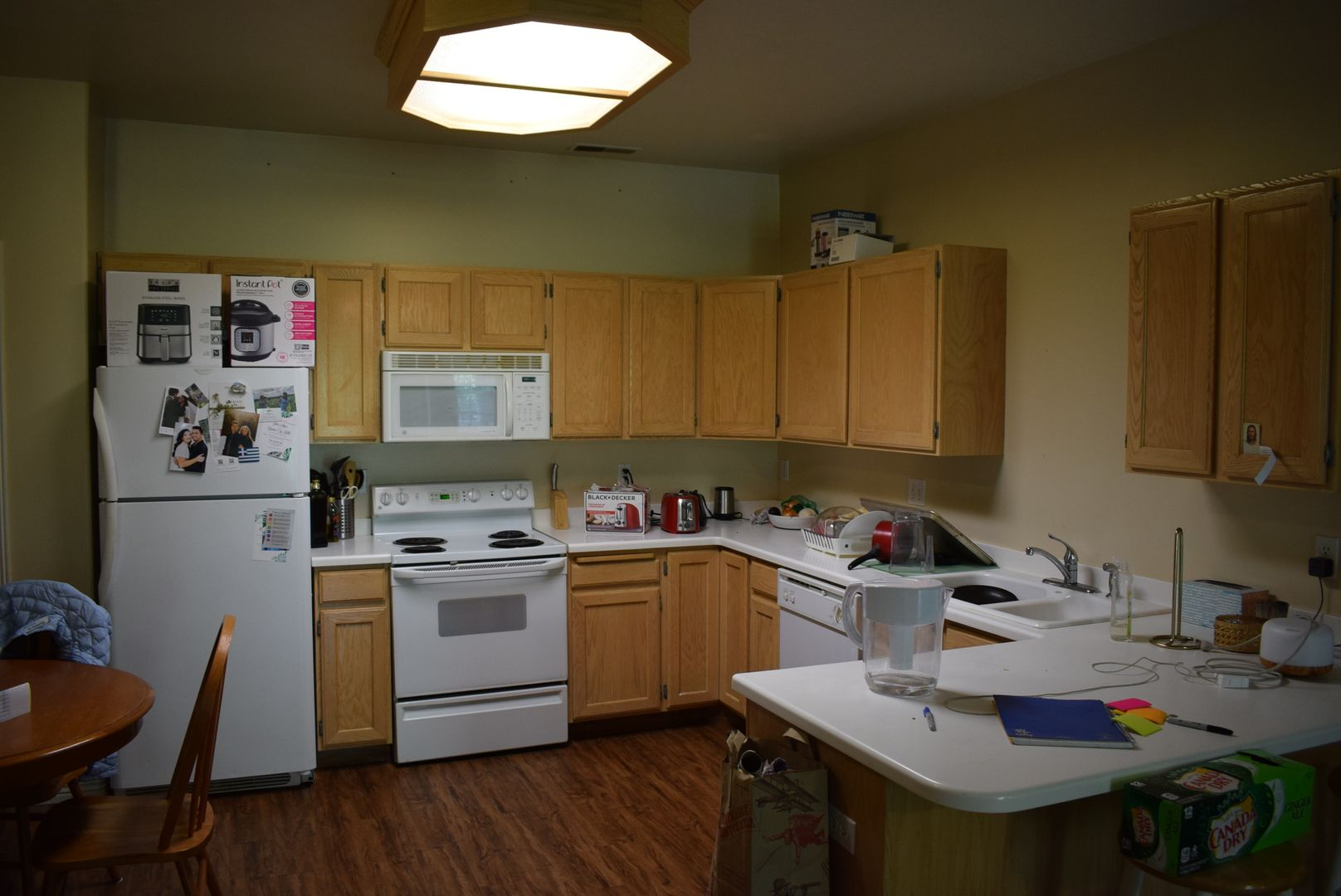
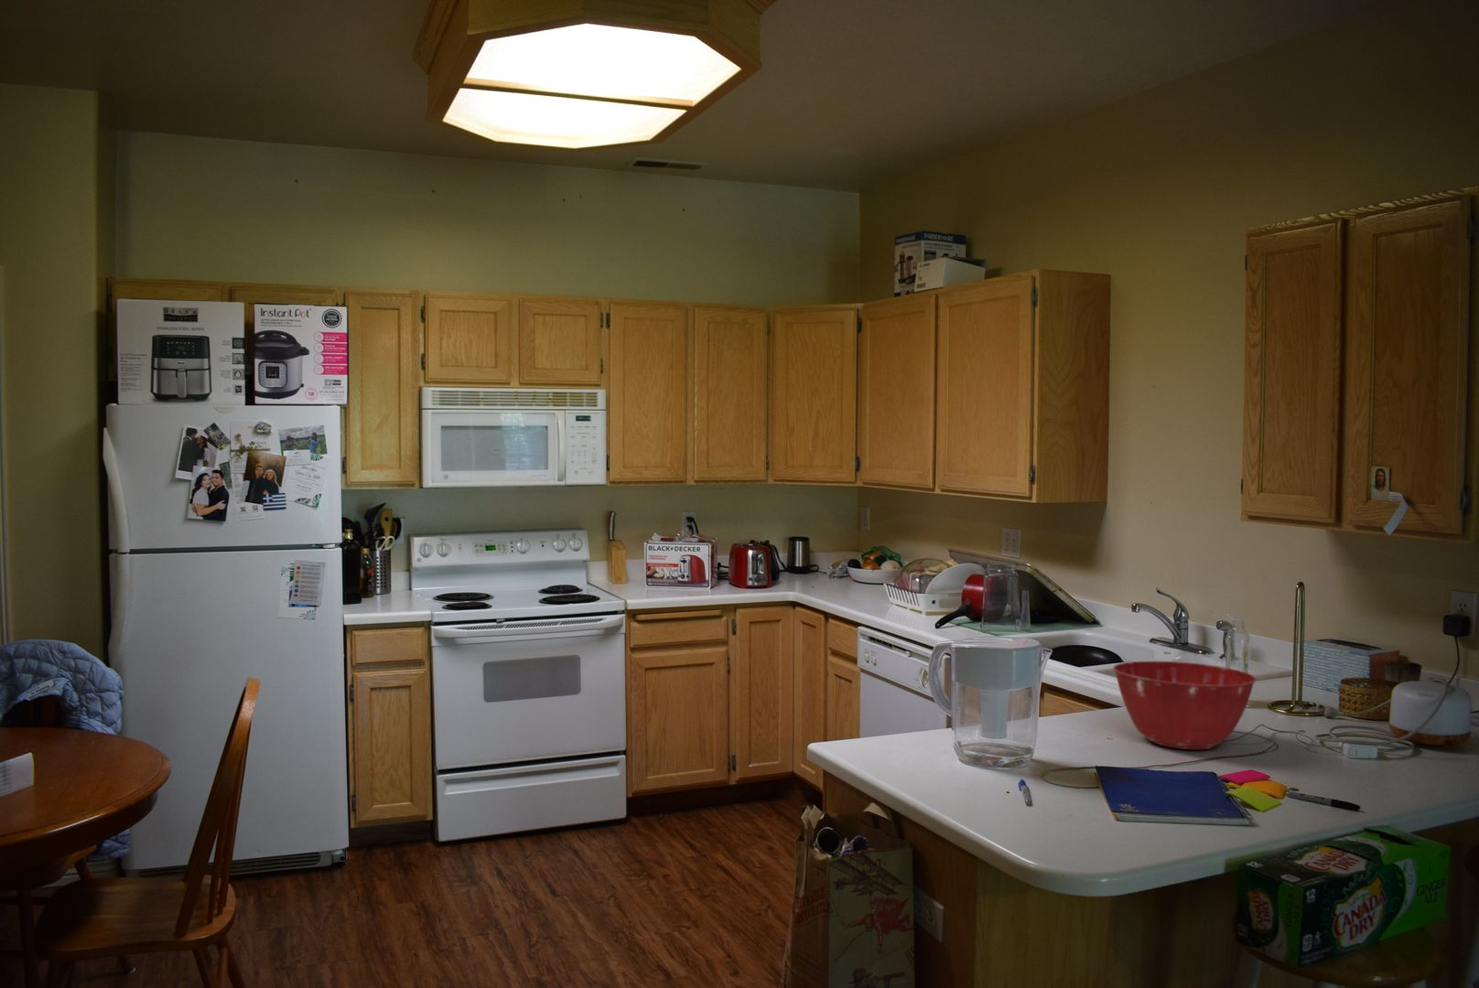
+ mixing bowl [1112,661,1257,750]
